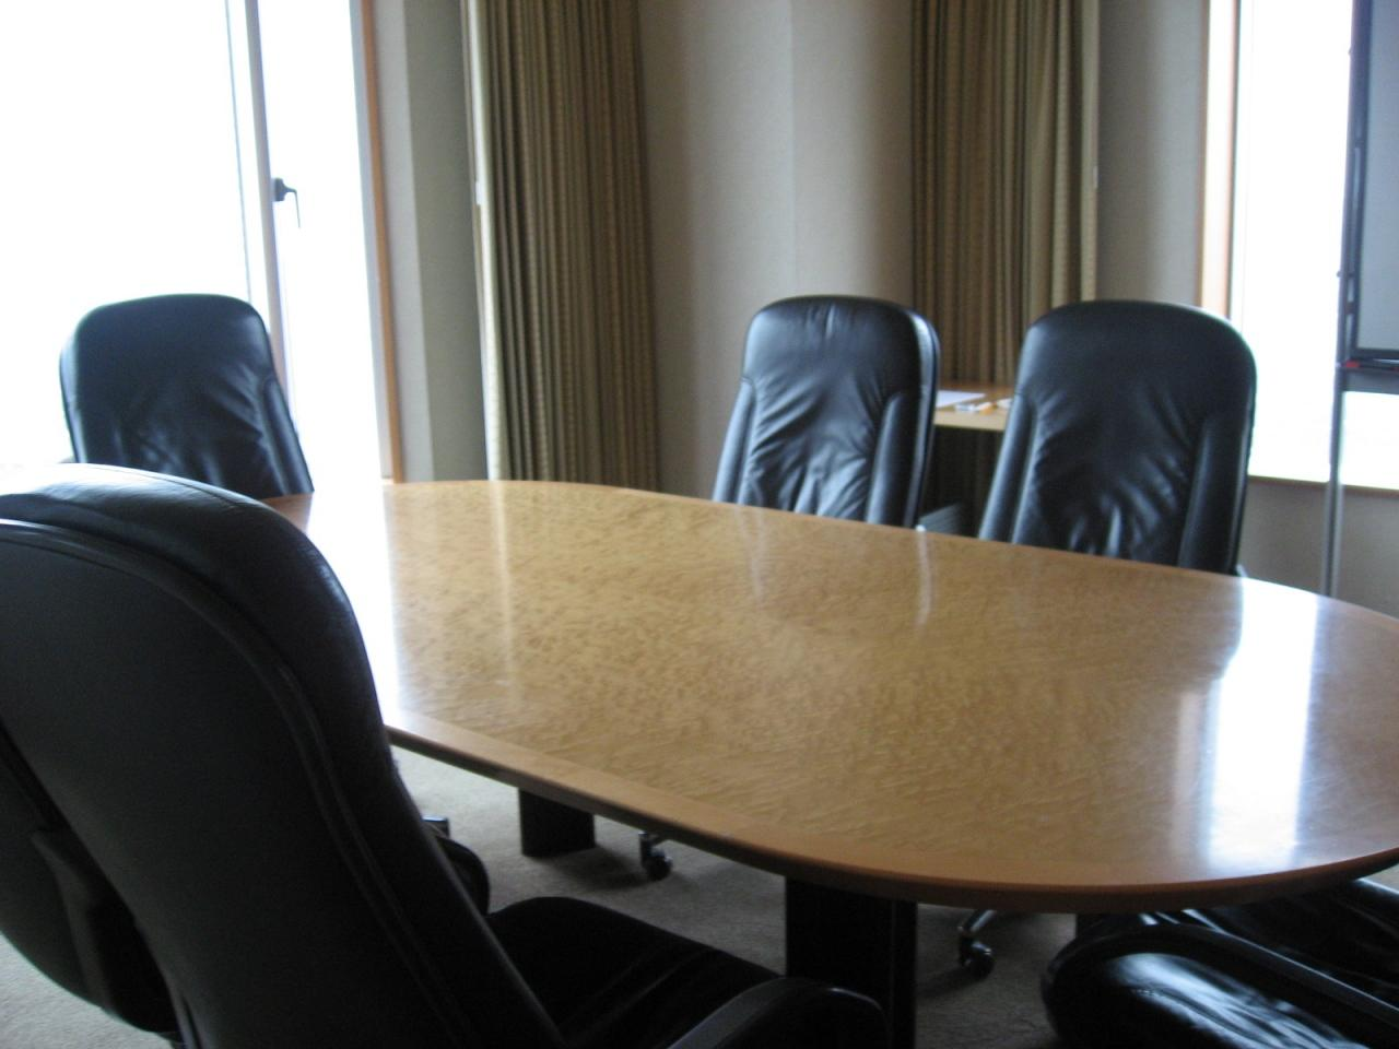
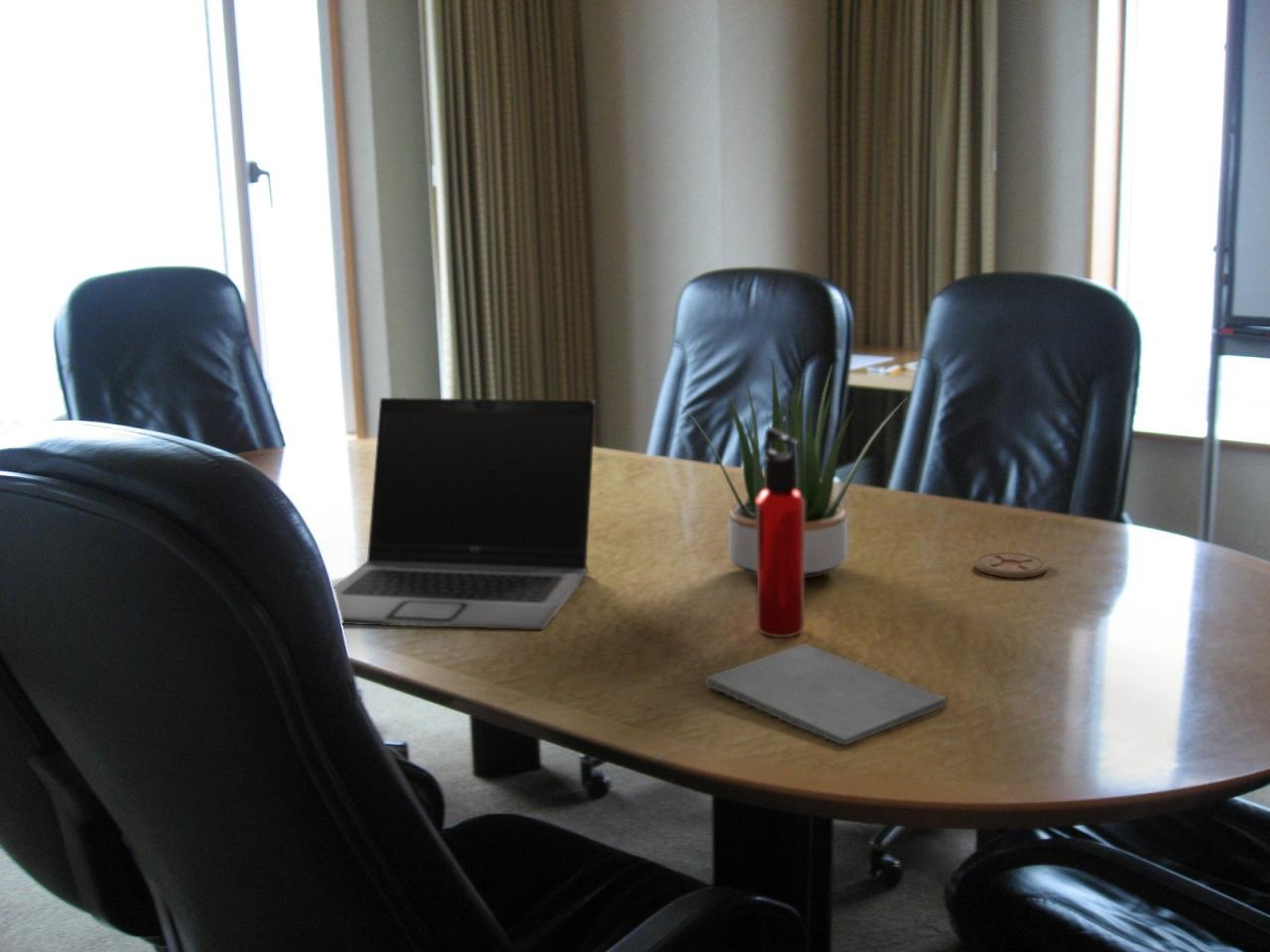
+ laptop [332,397,596,631]
+ notepad [704,643,950,748]
+ water bottle [756,426,805,639]
+ potted plant [673,360,907,579]
+ coaster [974,551,1048,579]
